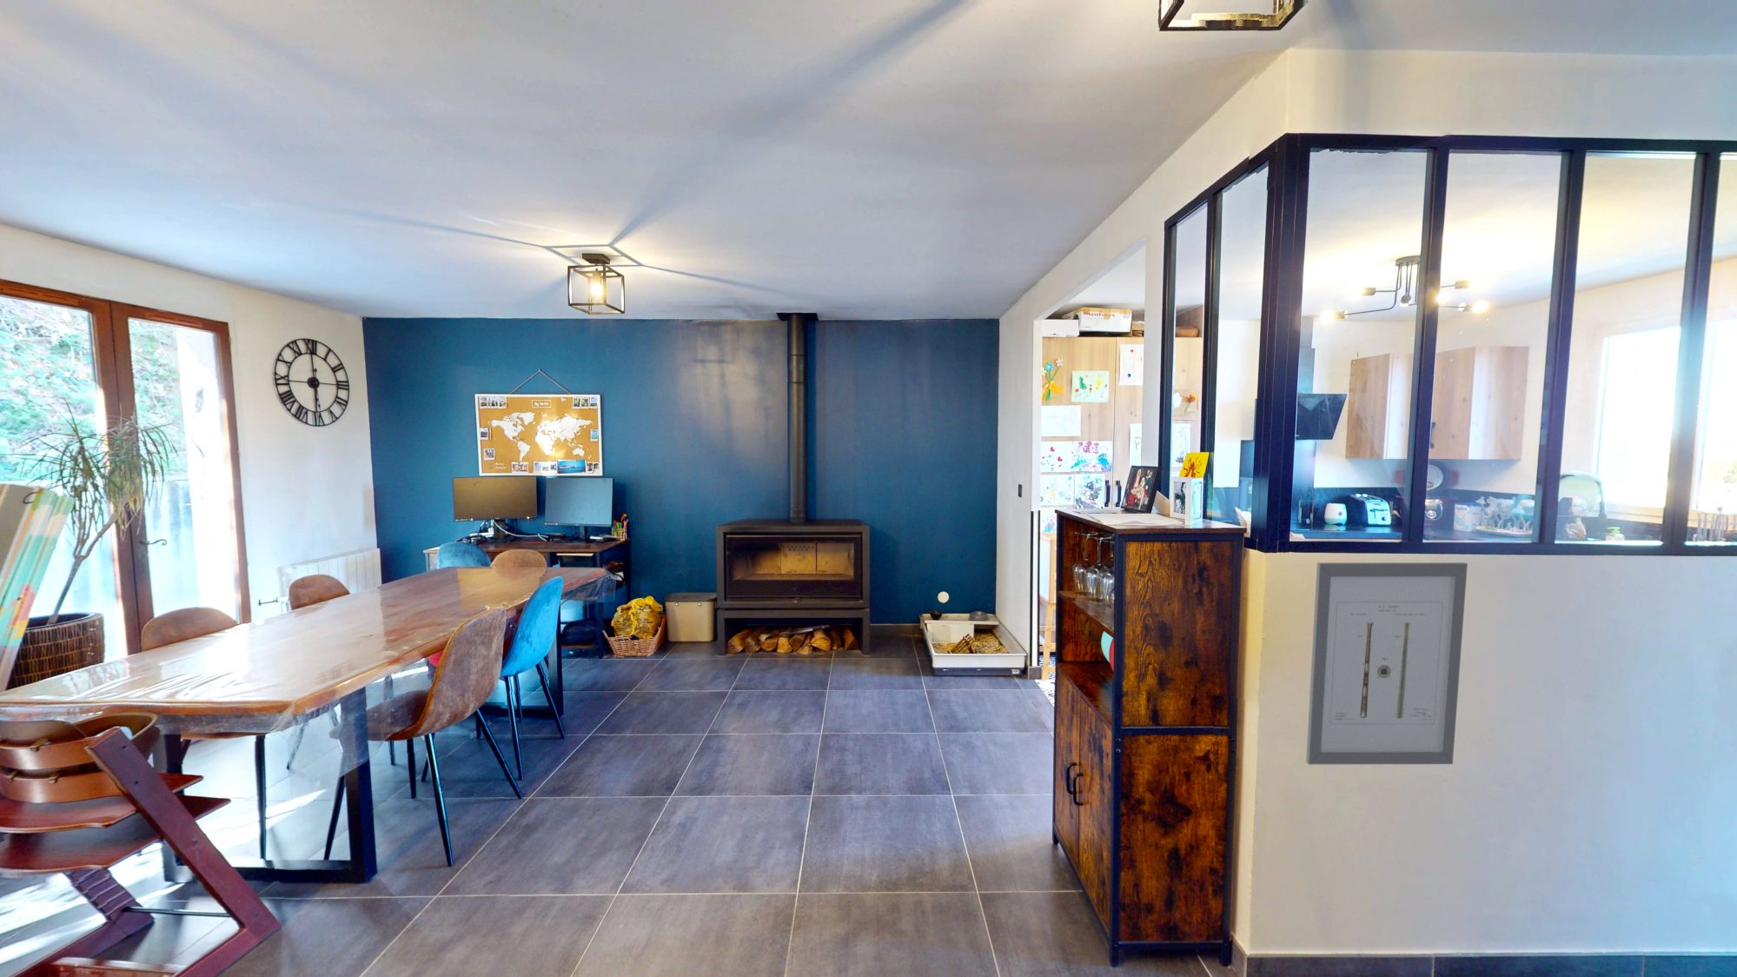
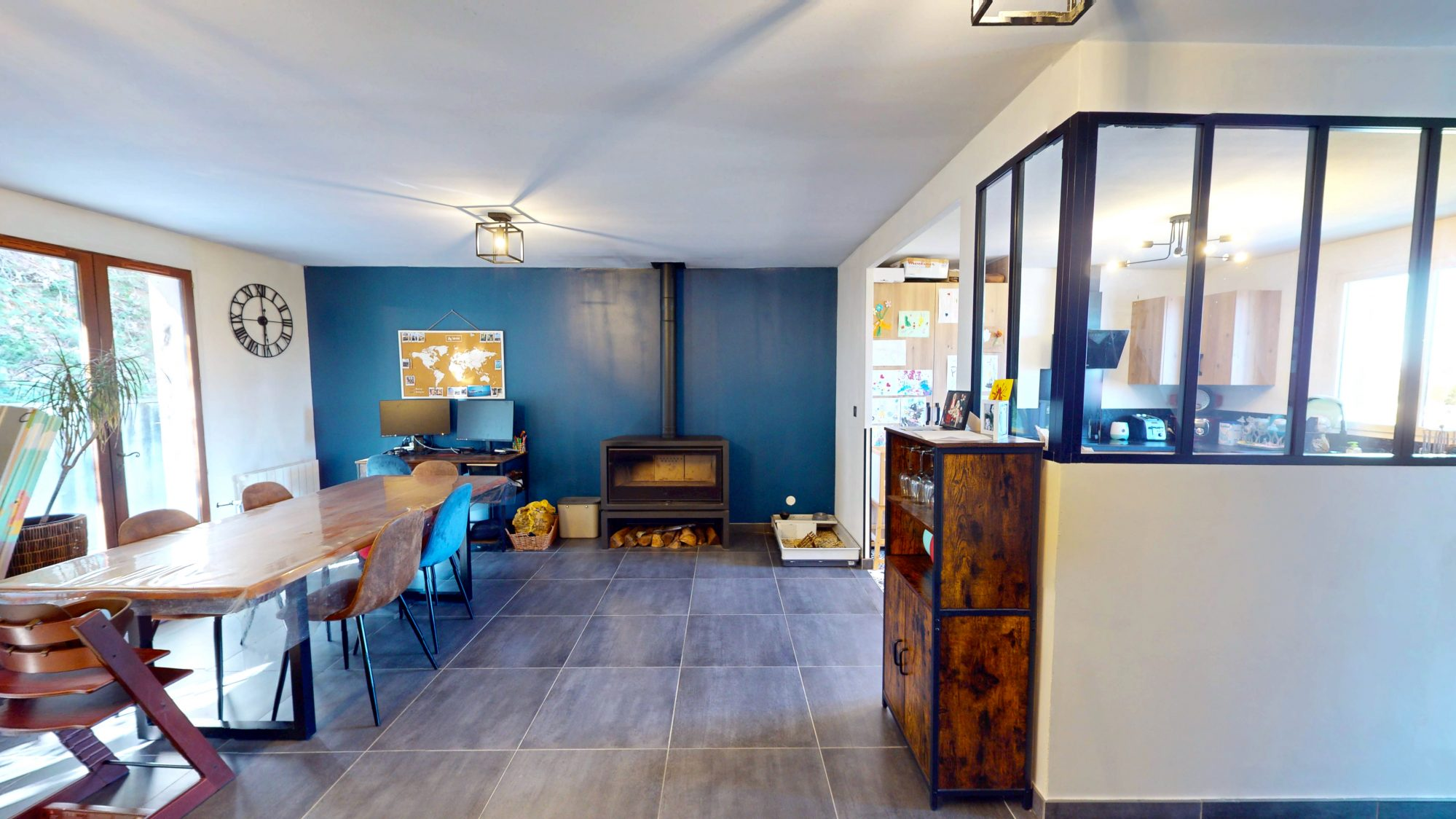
- wall art [1305,562,1469,765]
